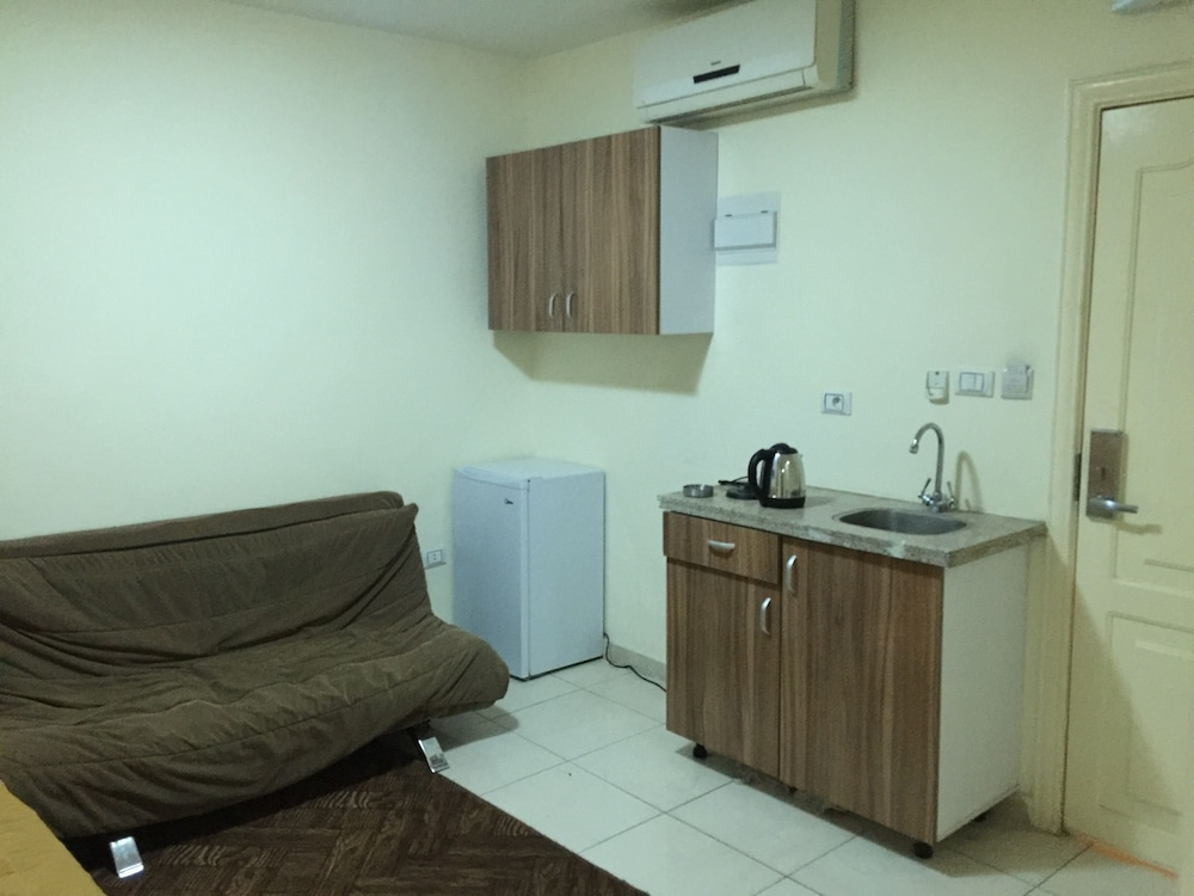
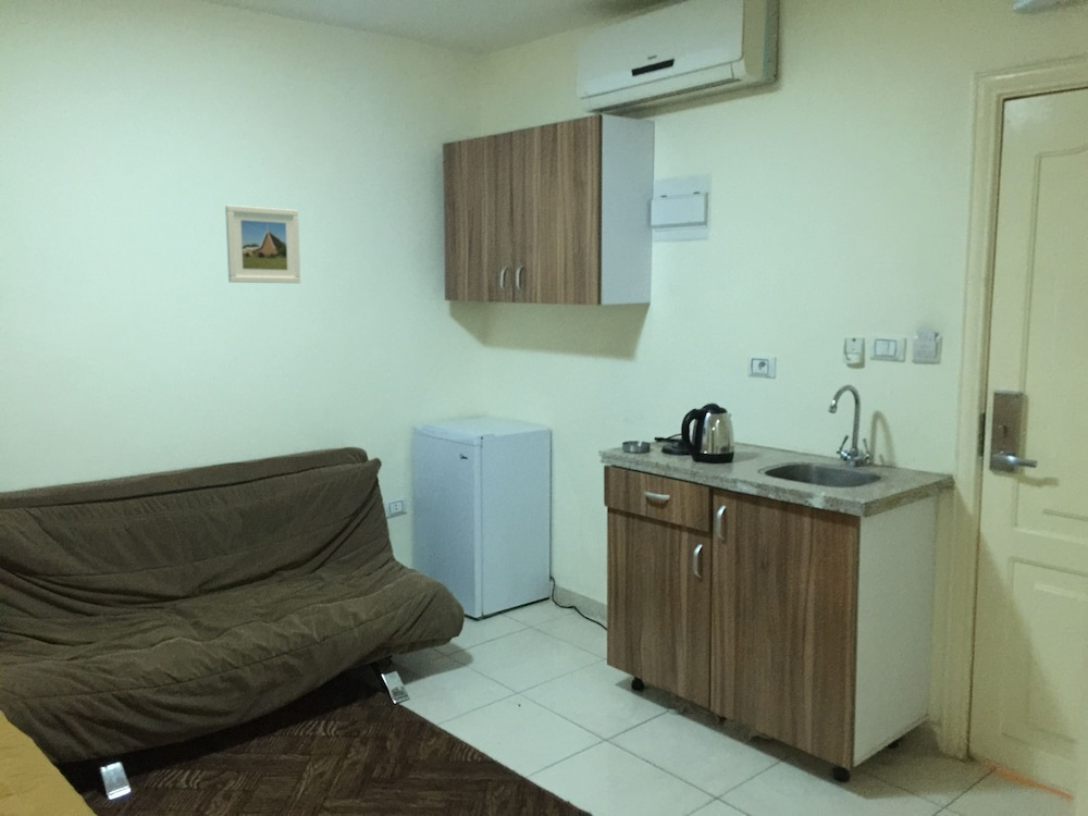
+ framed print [224,205,301,284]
